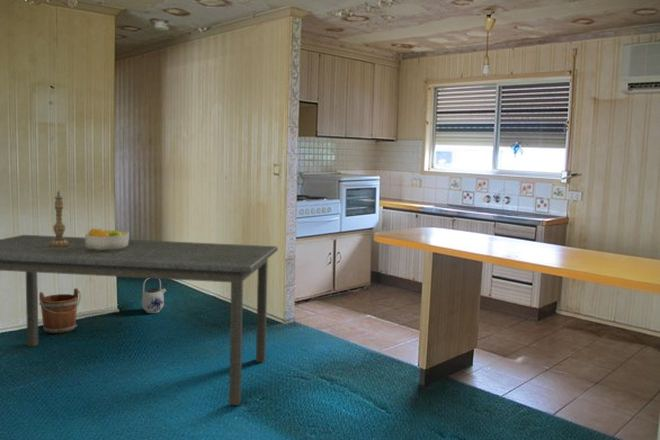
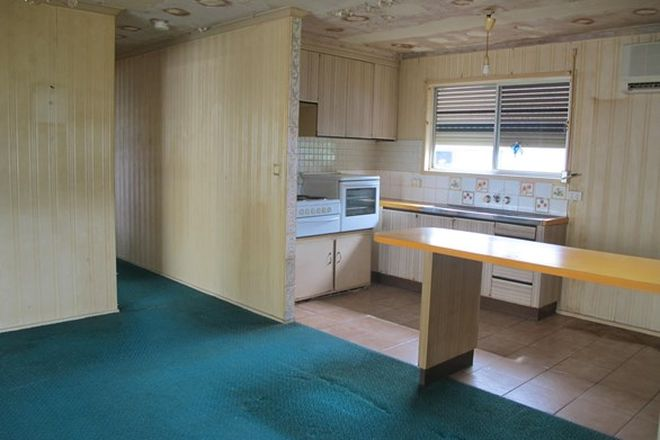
- dining table [0,234,279,406]
- bucket [38,287,82,334]
- teapot [141,278,167,314]
- fruit bowl [84,228,130,252]
- candlestick [46,190,72,248]
